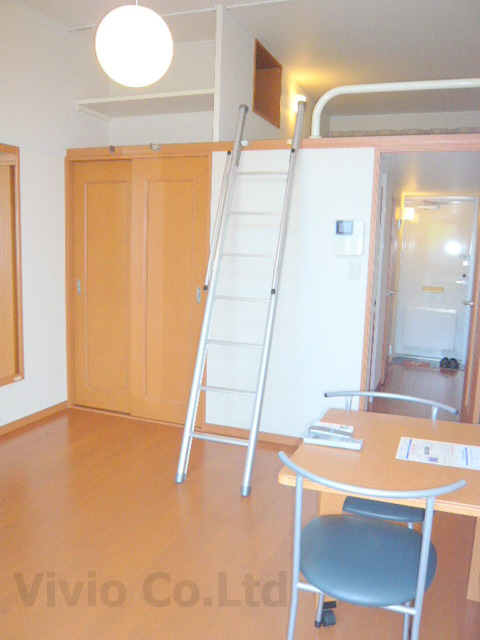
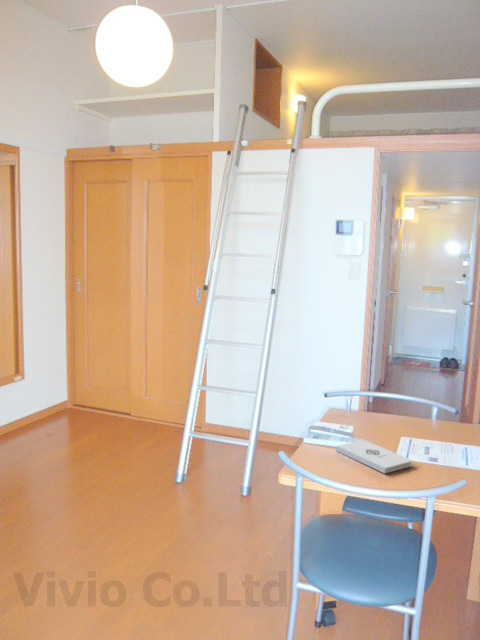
+ notepad [335,439,413,475]
